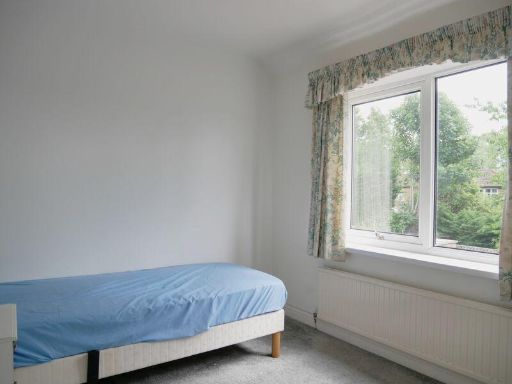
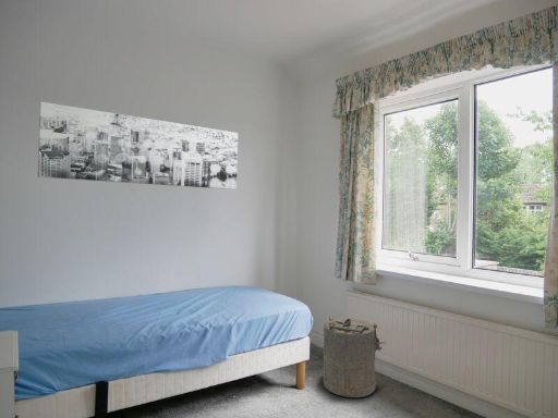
+ wall art [37,100,239,190]
+ laundry hamper [323,316,387,398]
